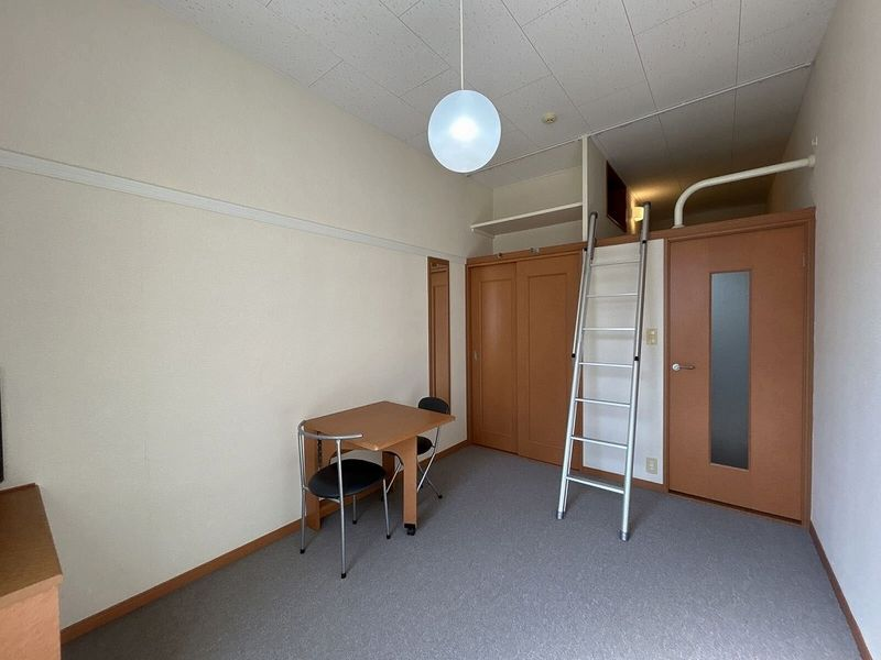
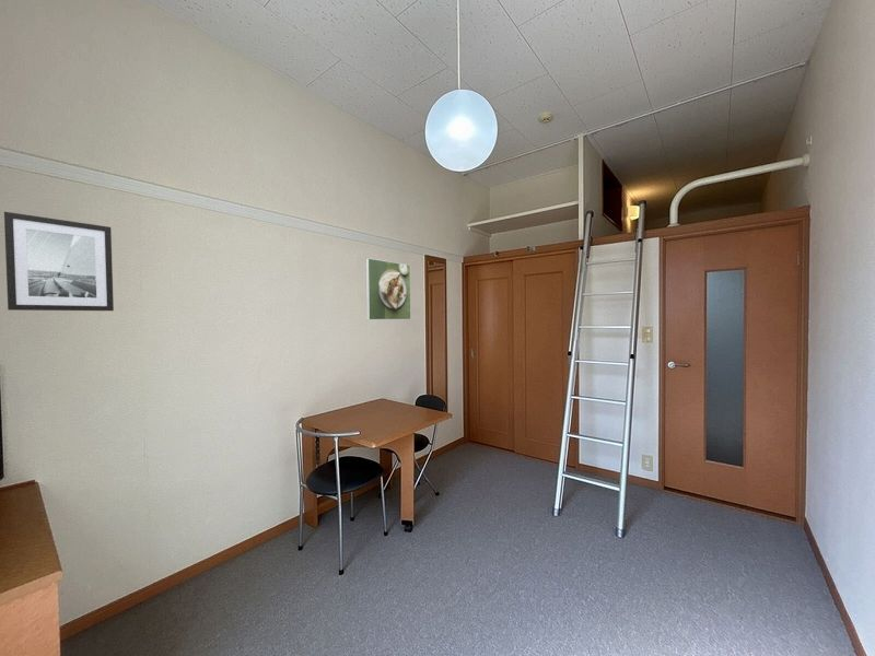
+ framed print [364,257,412,321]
+ wall art [3,211,115,312]
